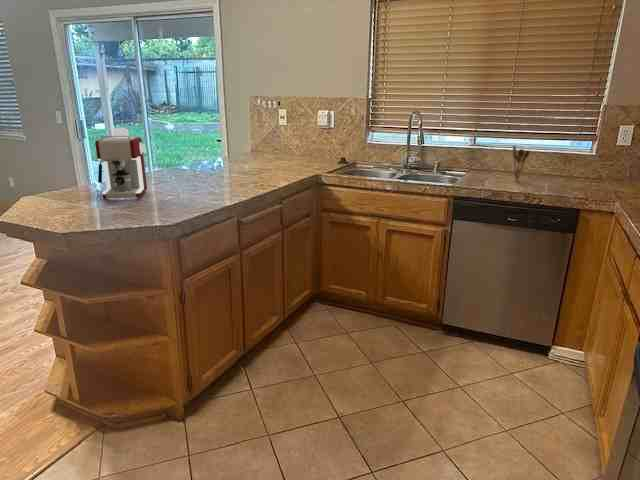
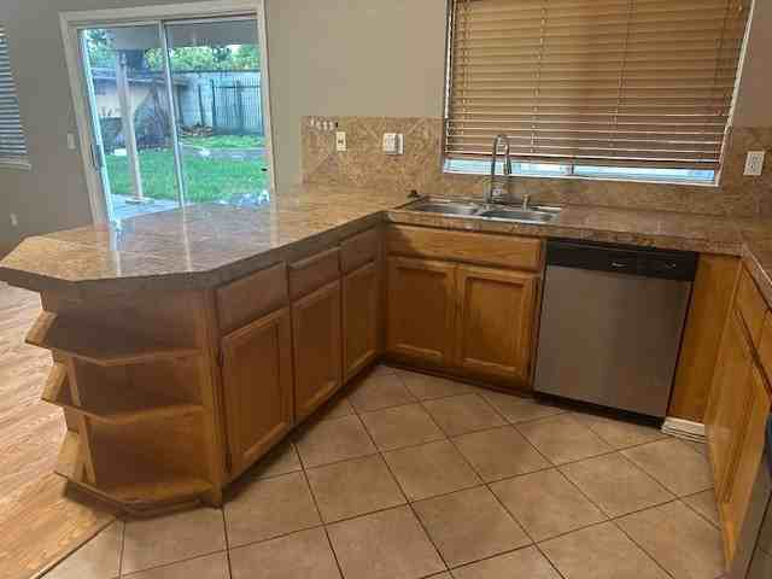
- utensil holder [511,144,531,183]
- coffee maker [94,126,148,200]
